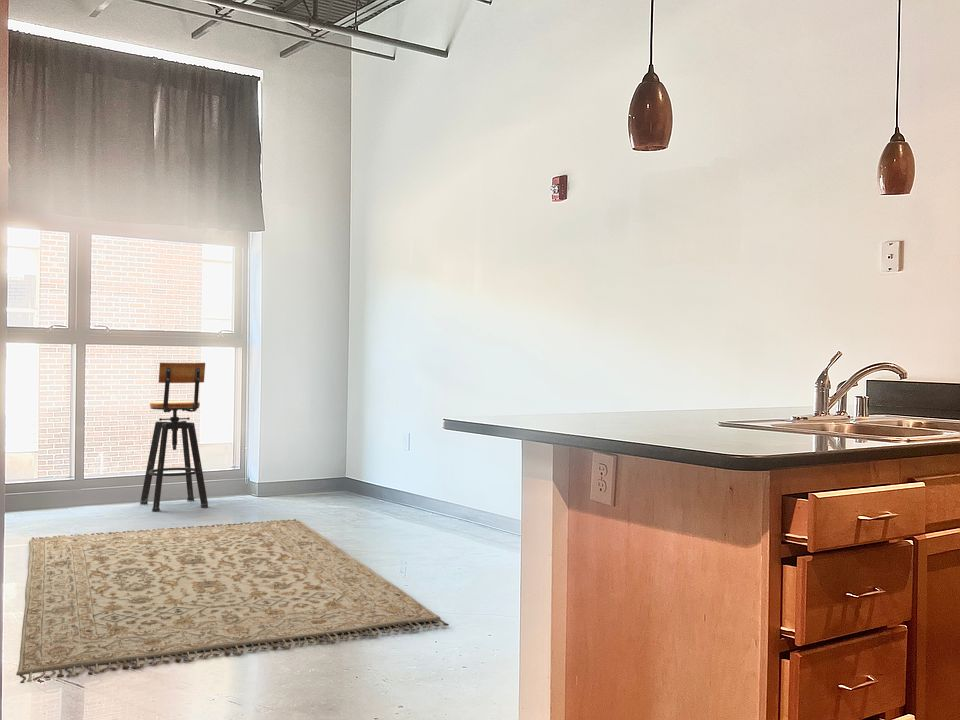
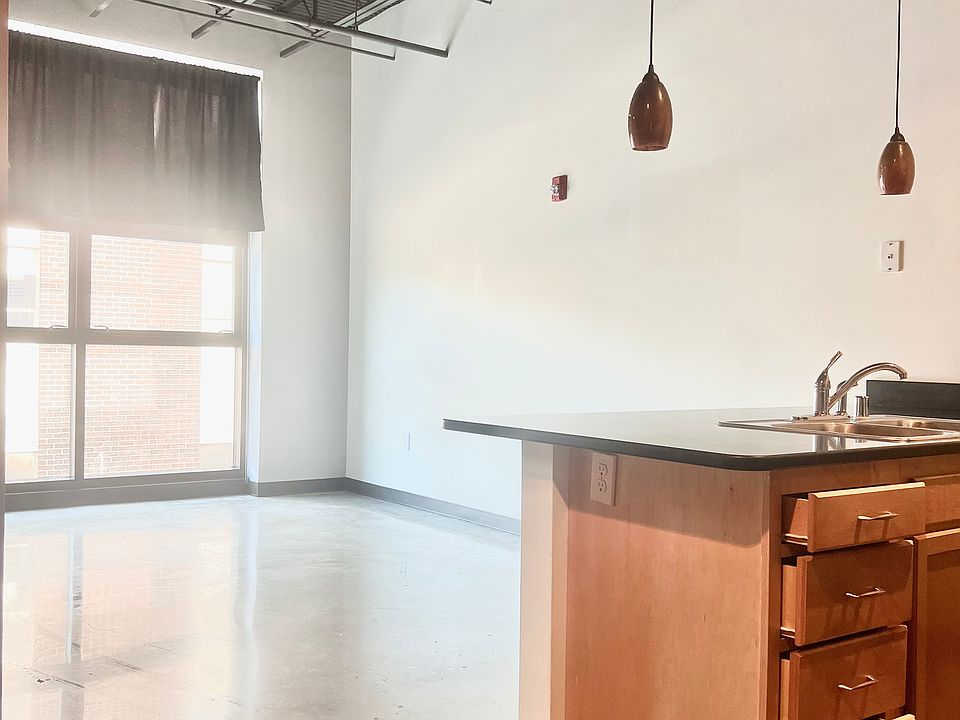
- bar stool [139,362,209,513]
- rug [15,518,450,684]
